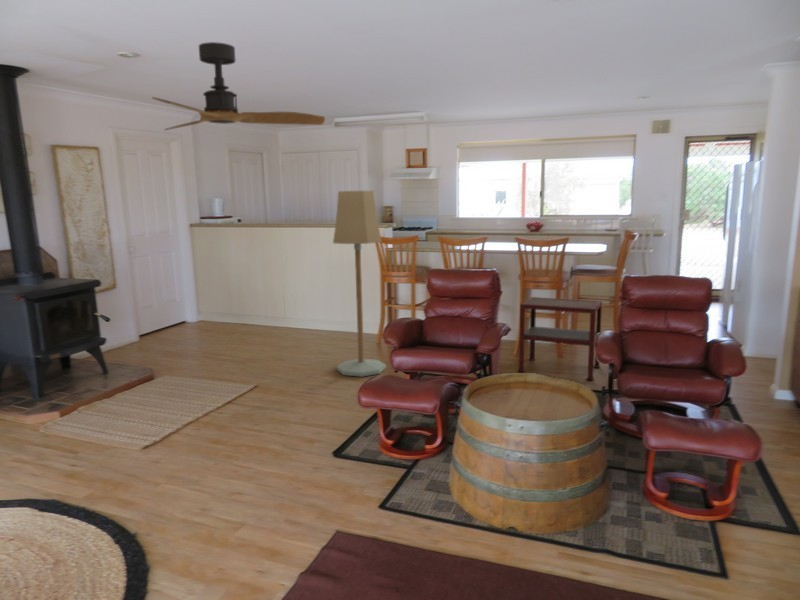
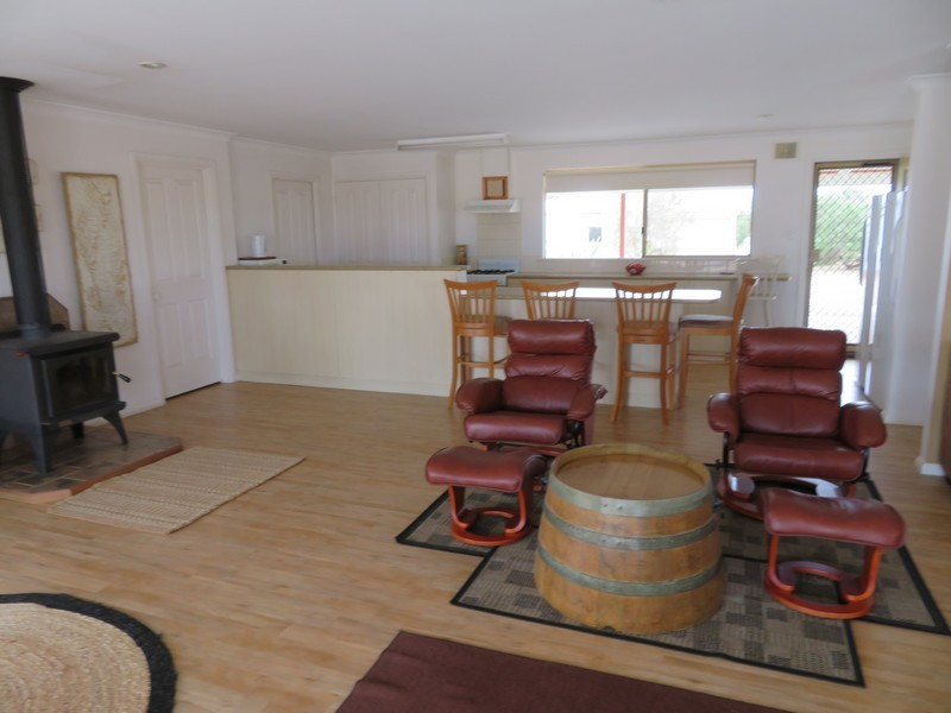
- ceiling fan [151,41,326,131]
- side table [517,296,603,381]
- floor lamp [332,190,387,378]
